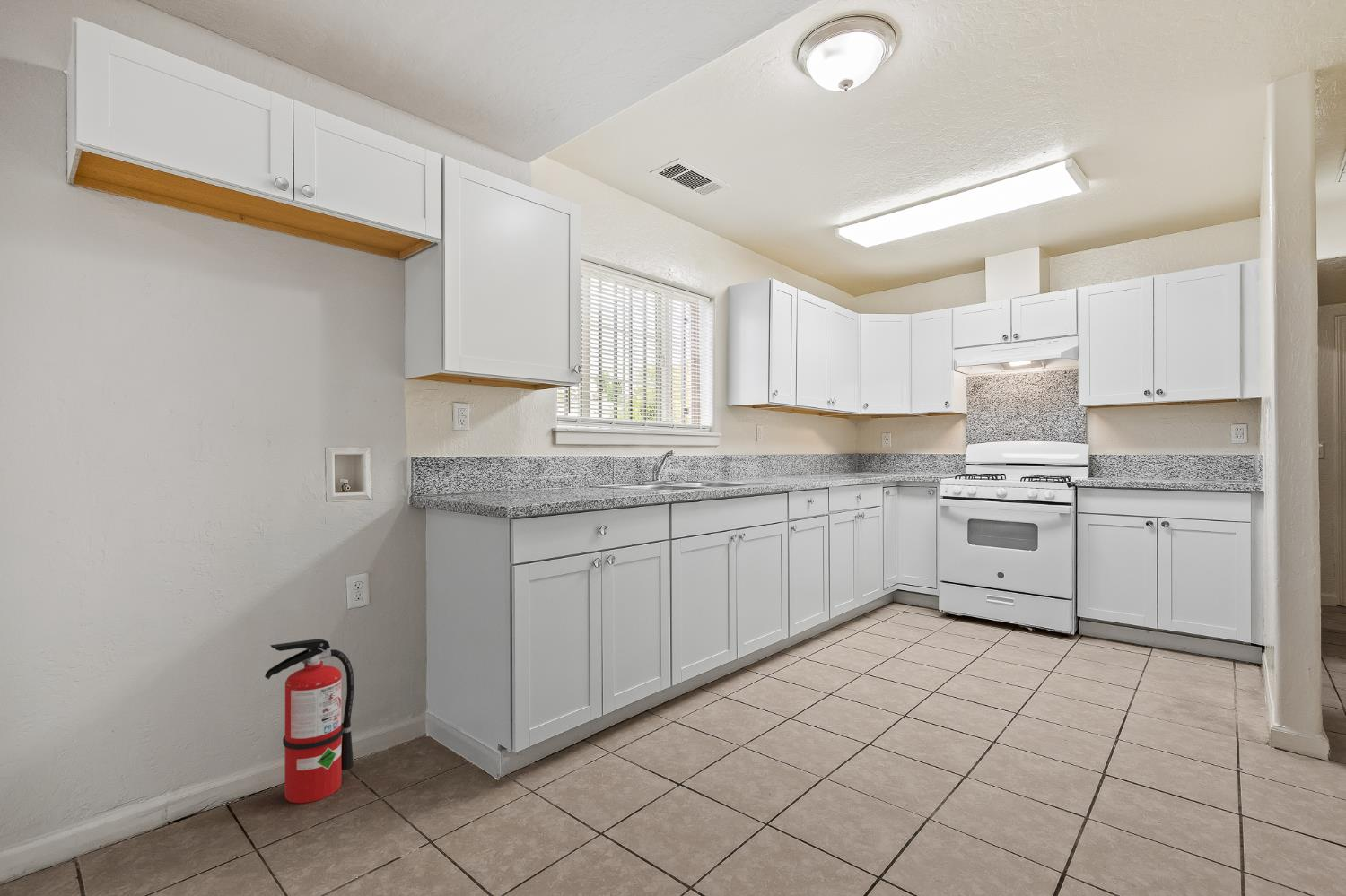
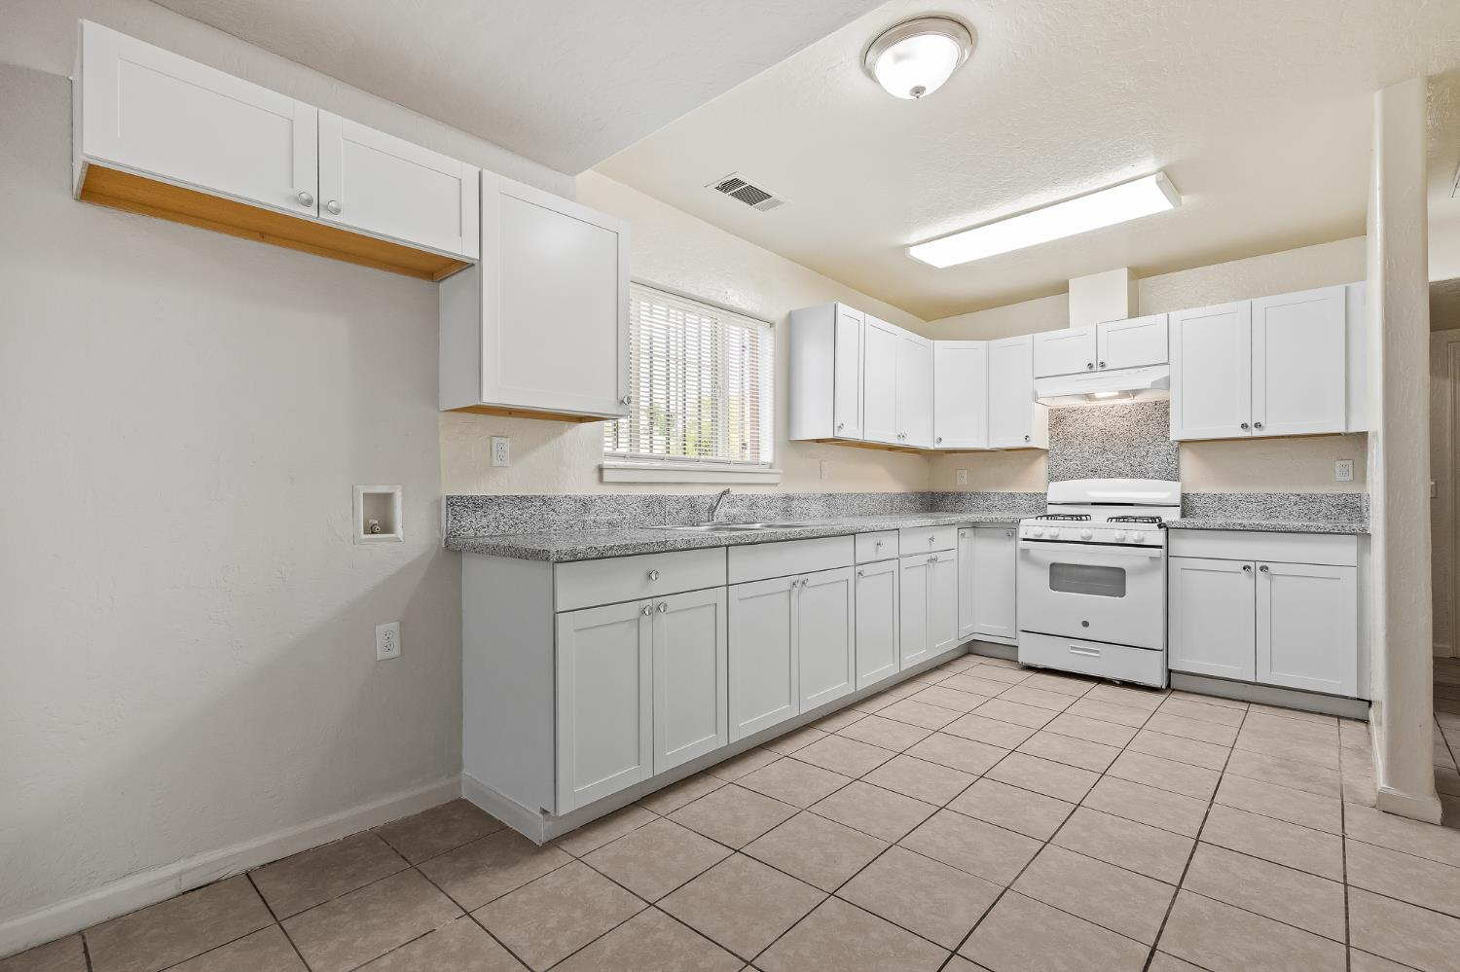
- fire extinguisher [264,638,354,804]
